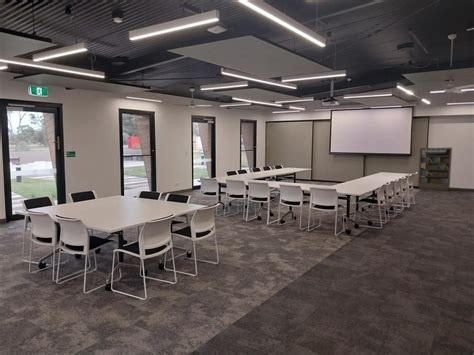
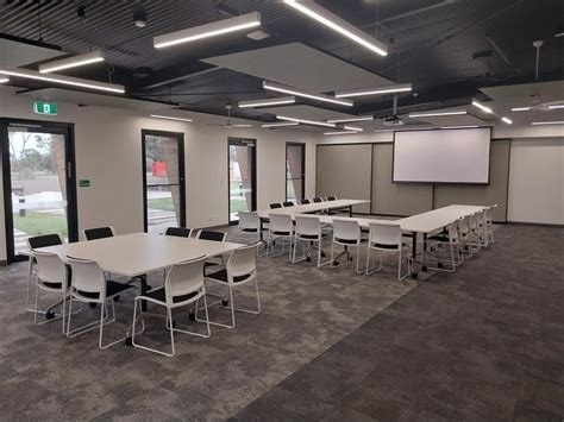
- bookcase [417,147,453,192]
